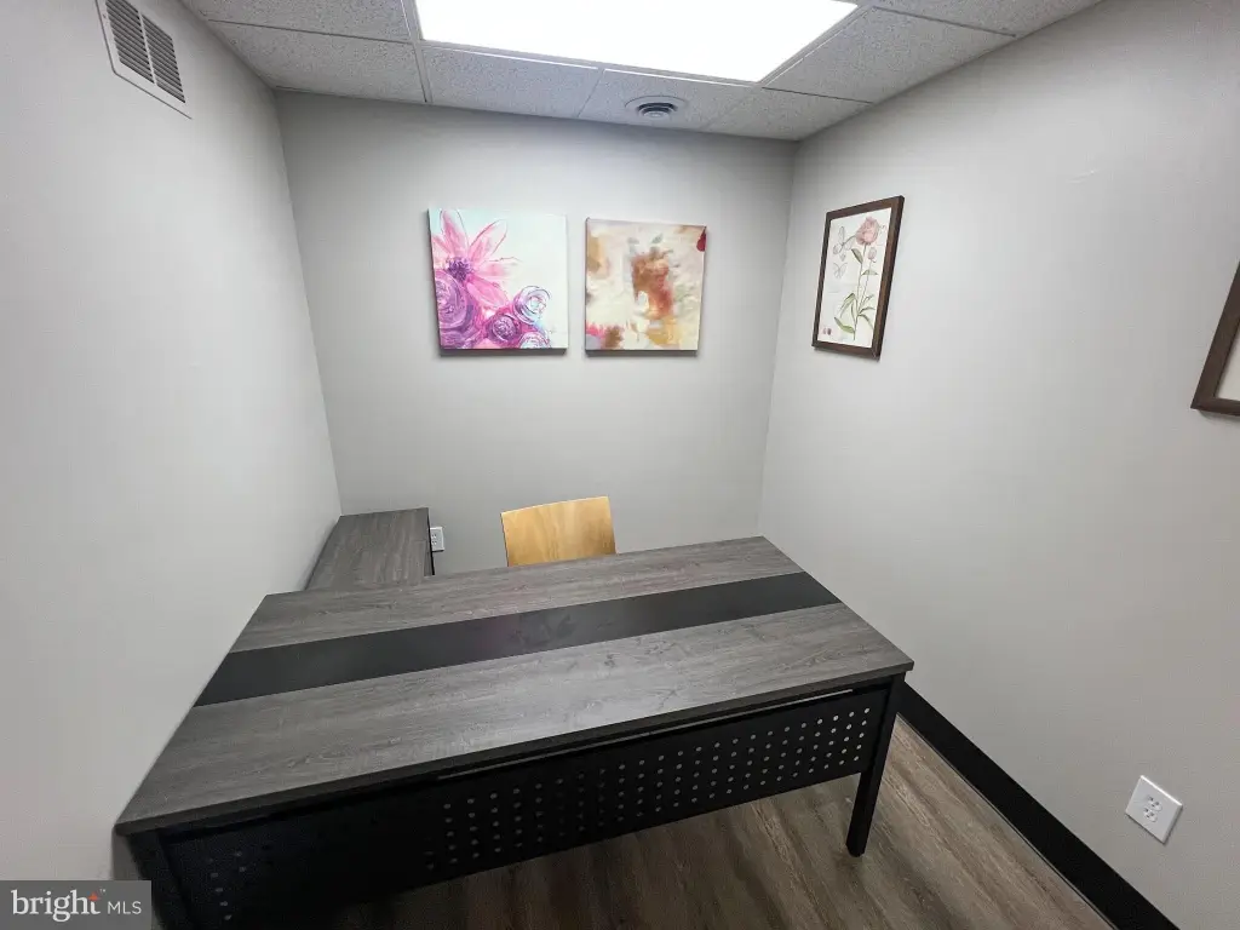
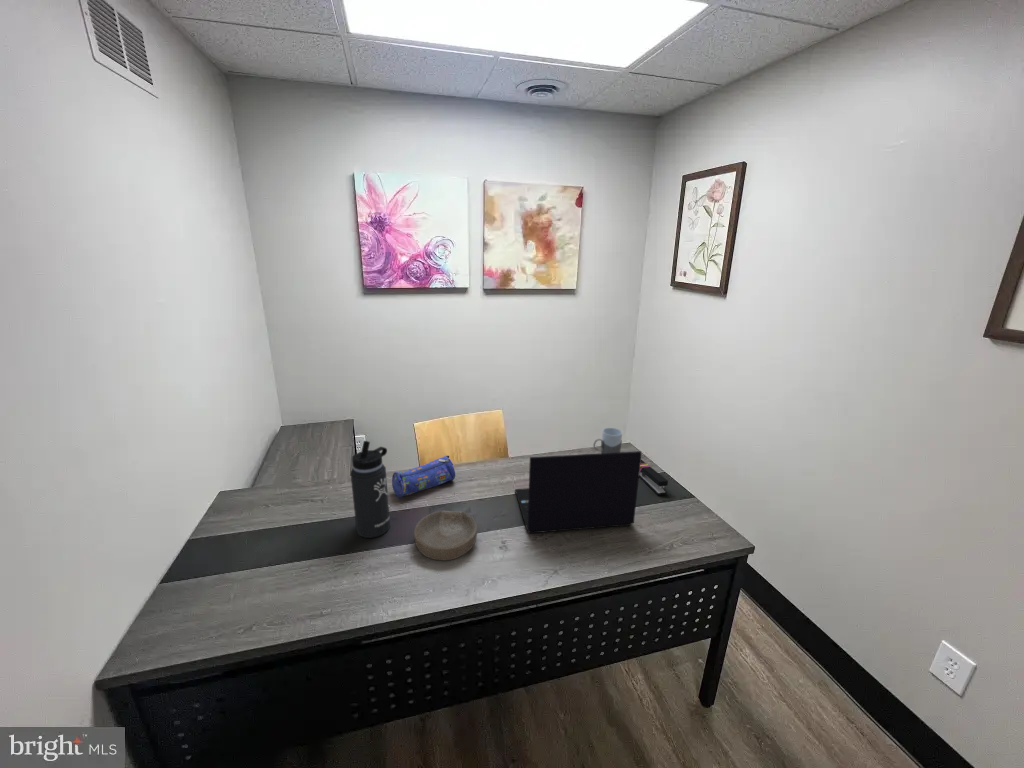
+ stapler [639,459,669,496]
+ pencil case [391,455,456,498]
+ mug [592,427,623,454]
+ laptop [514,450,642,534]
+ bowl [413,510,478,561]
+ thermos bottle [350,440,391,539]
